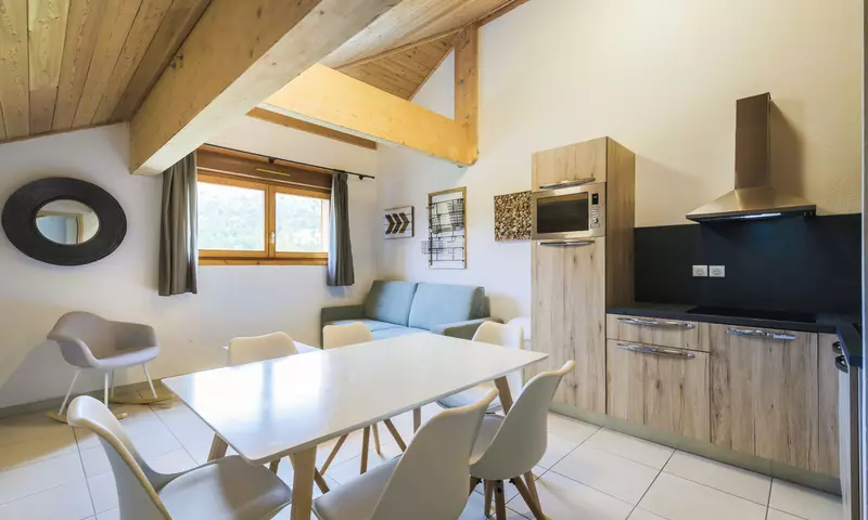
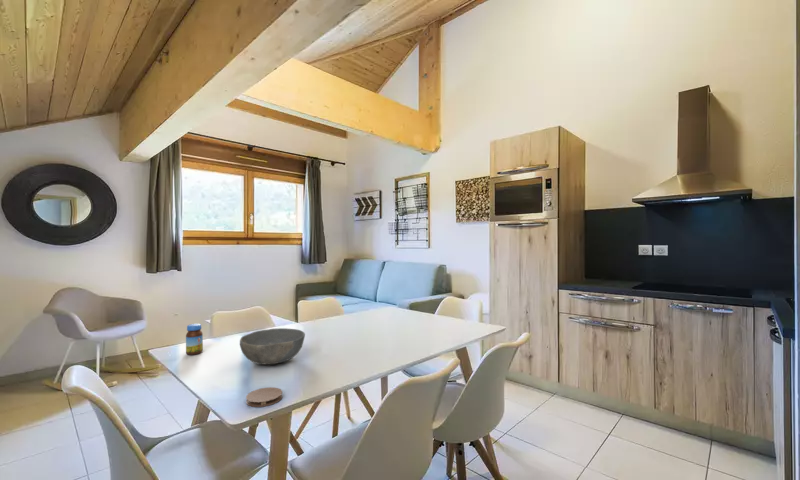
+ jar [185,323,204,356]
+ bowl [239,327,306,365]
+ coaster [245,386,283,408]
